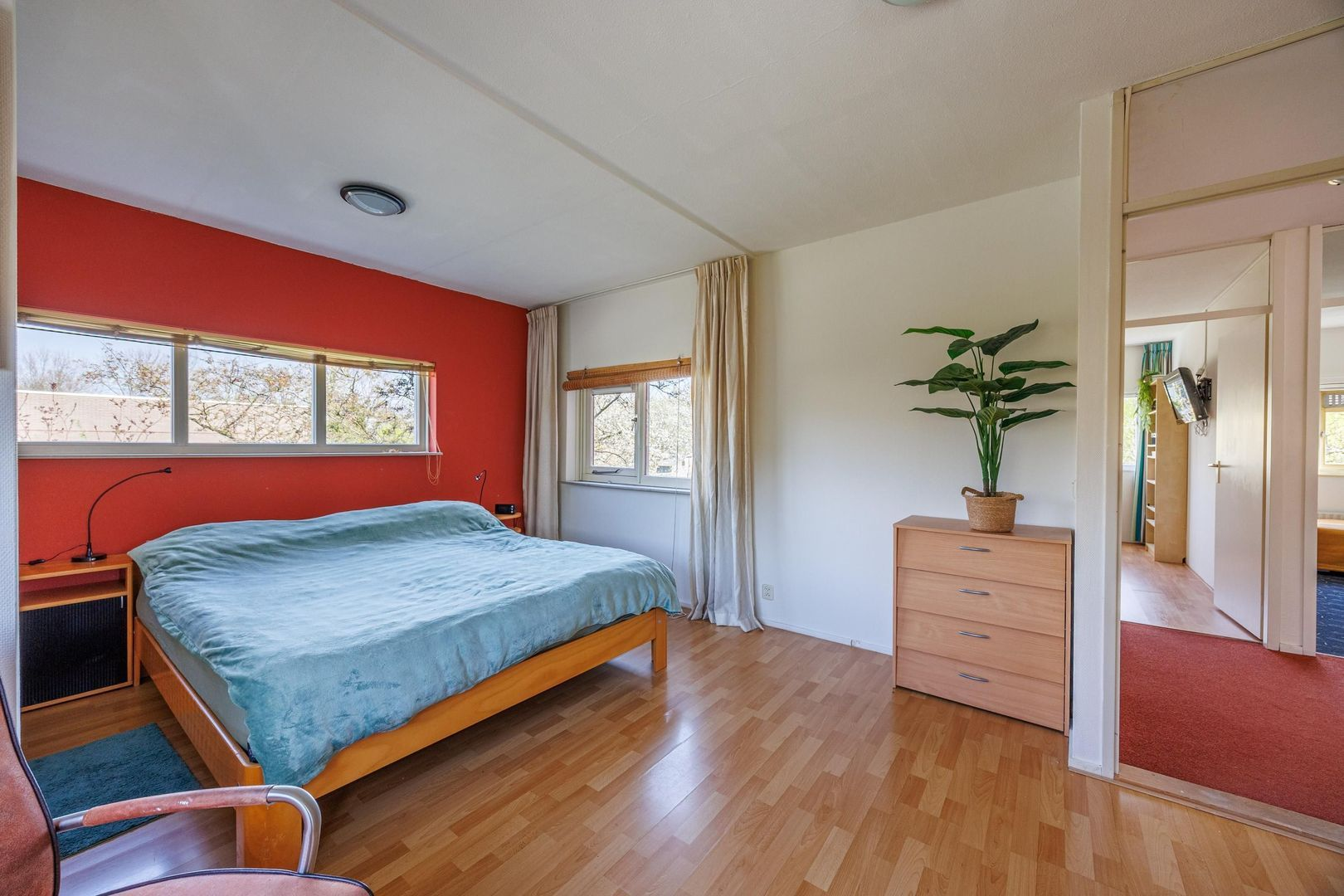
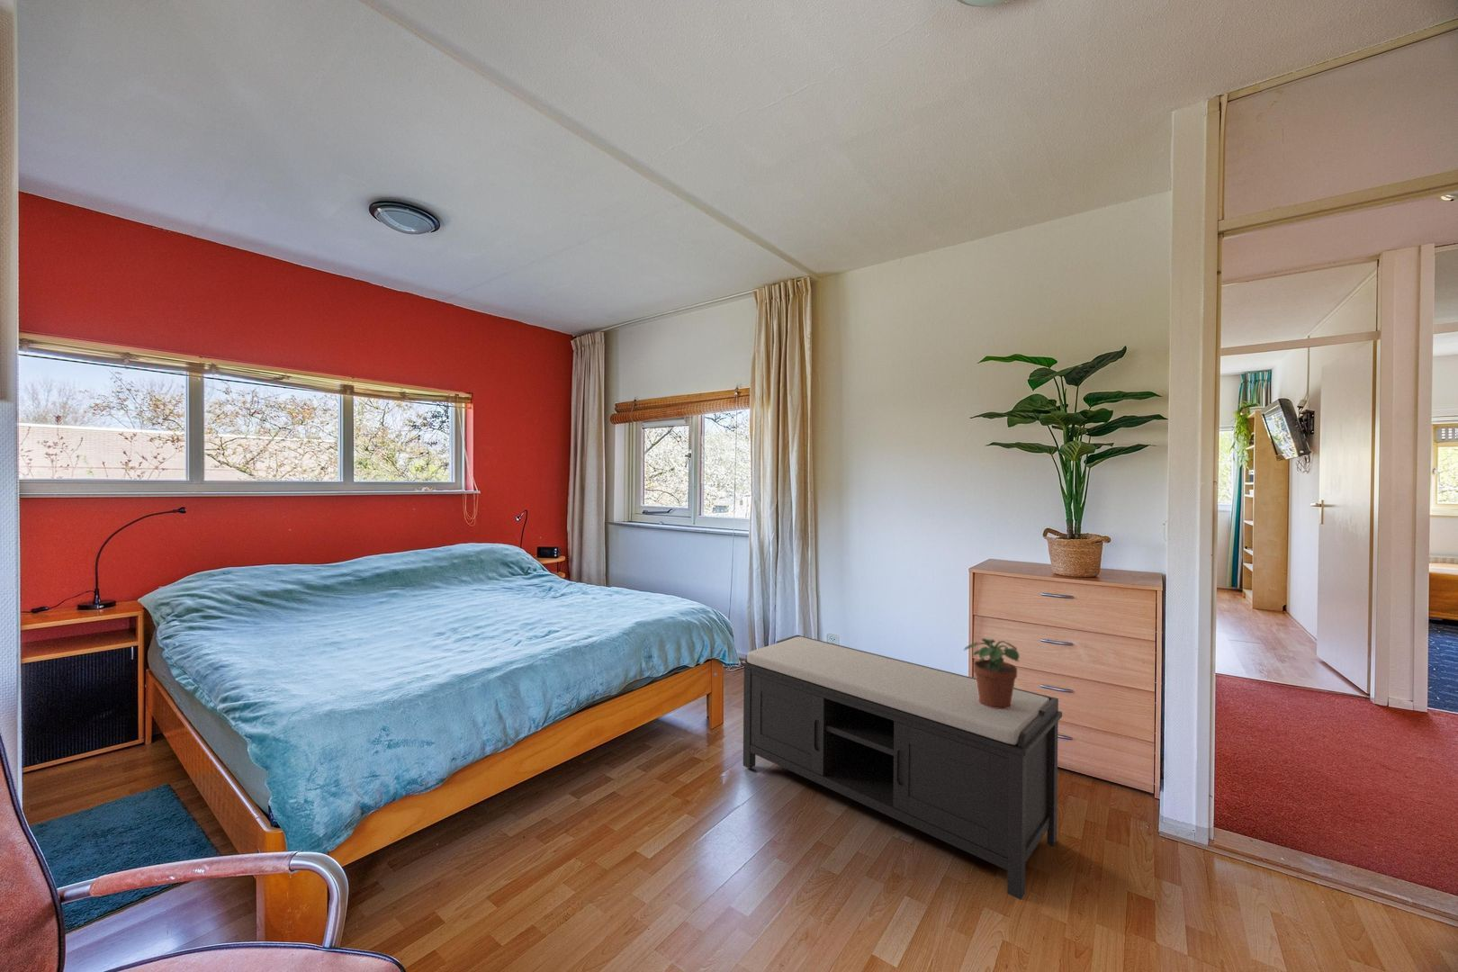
+ potted plant [962,637,1021,709]
+ bench [740,635,1063,900]
